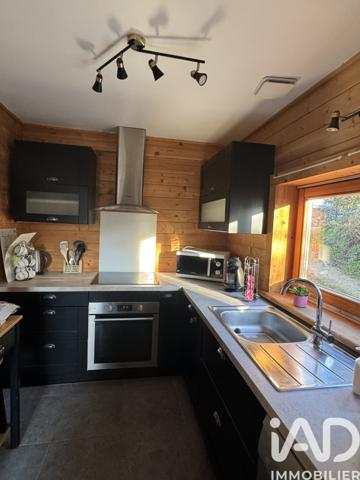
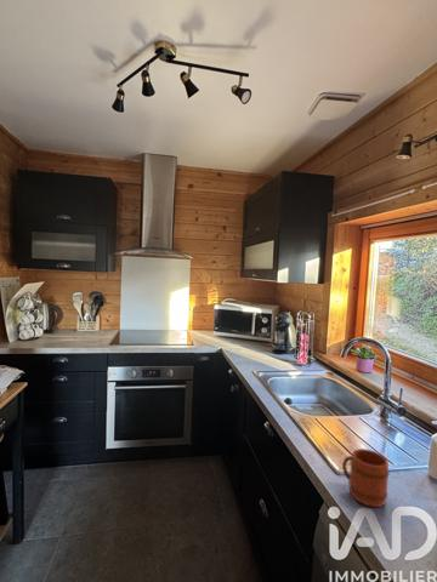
+ mug [341,447,390,508]
